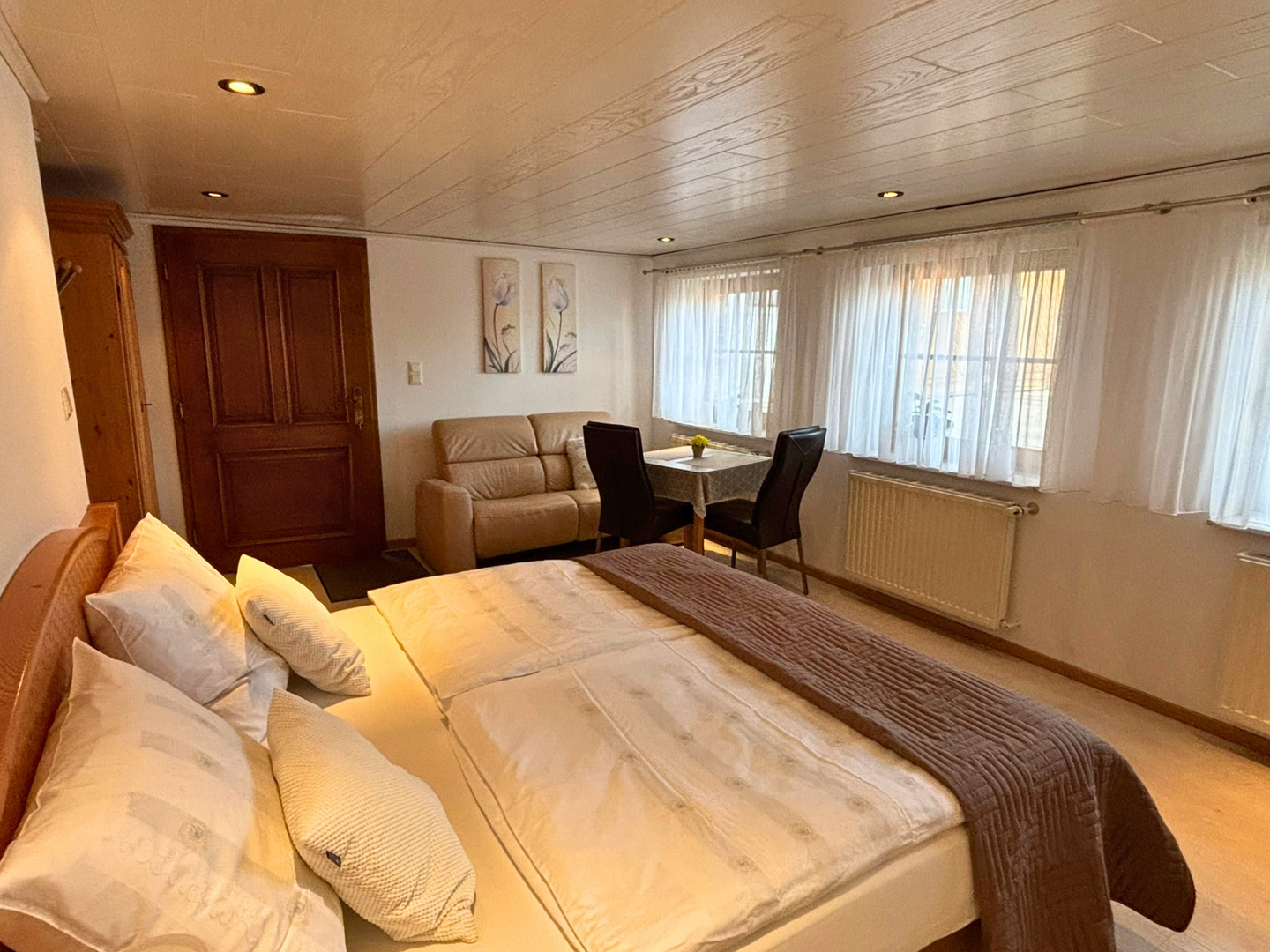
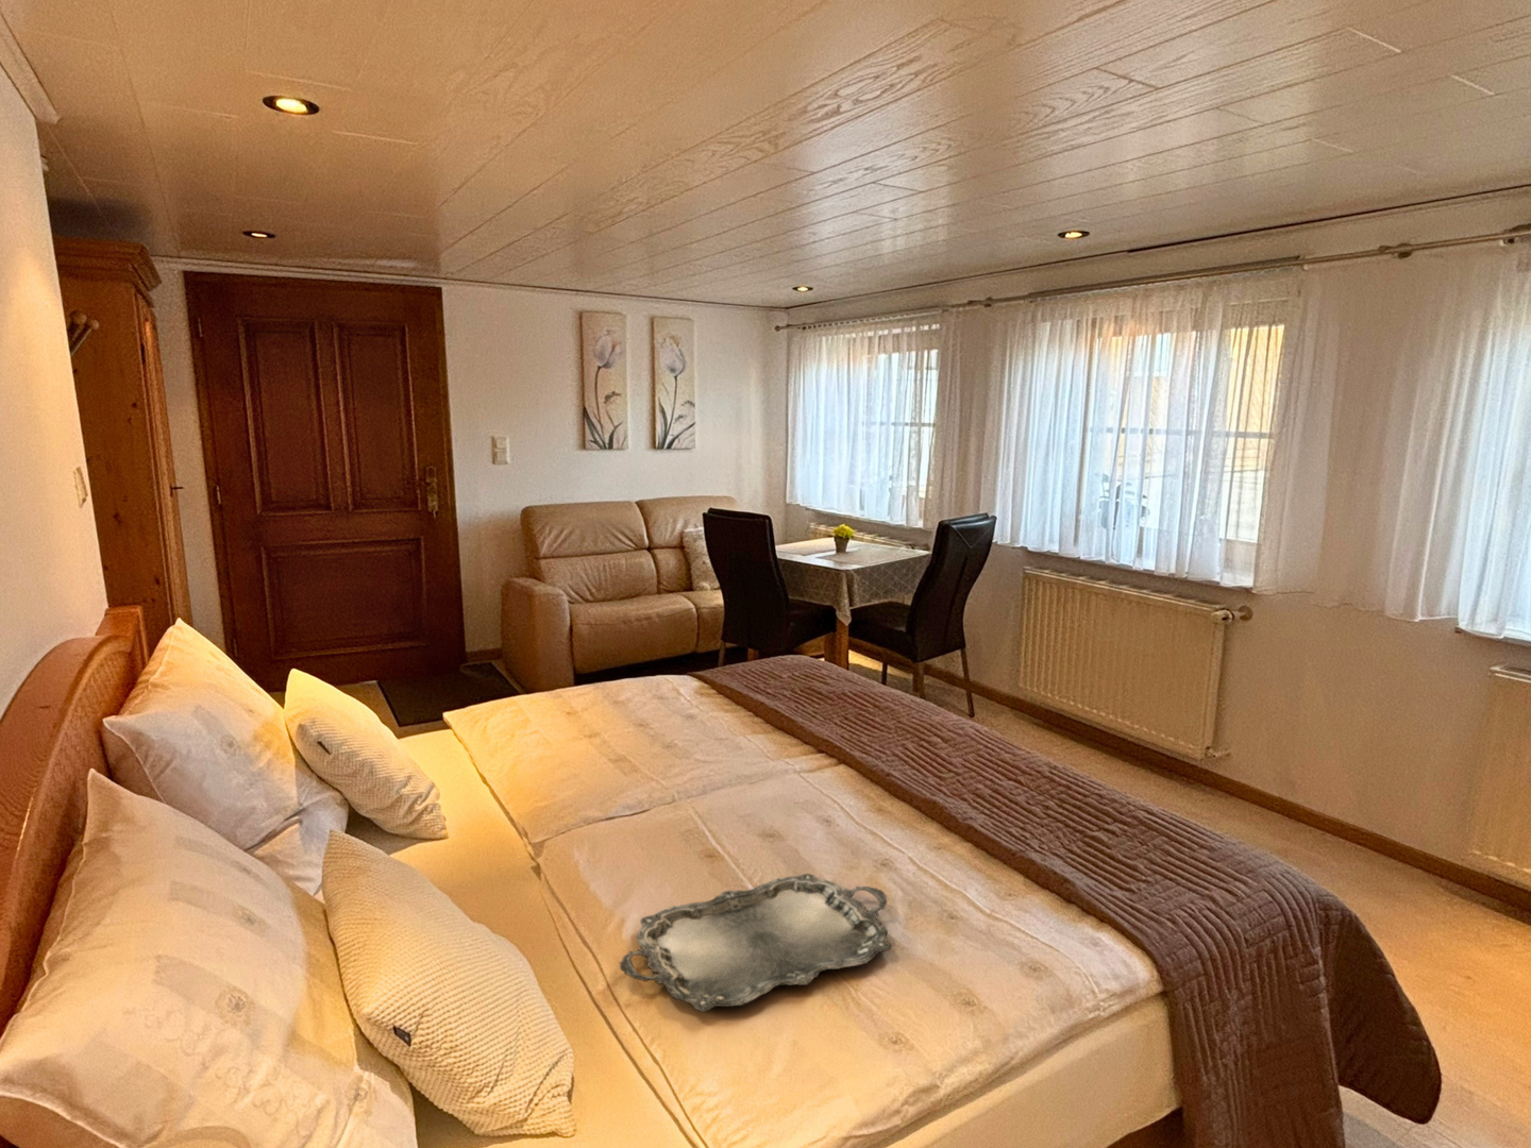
+ serving tray [618,873,892,1013]
